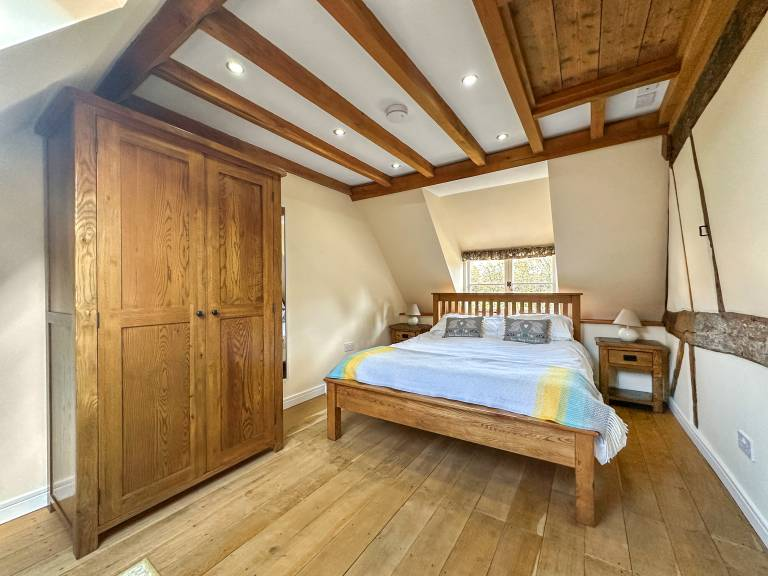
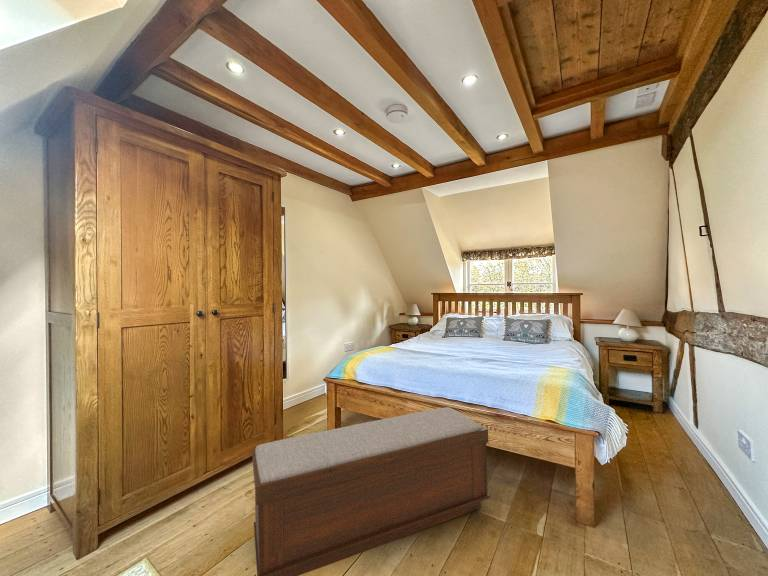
+ bench [252,406,491,576]
